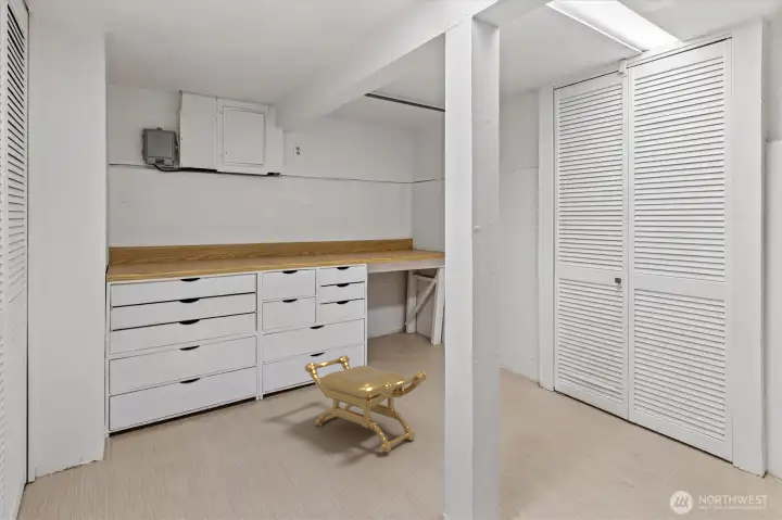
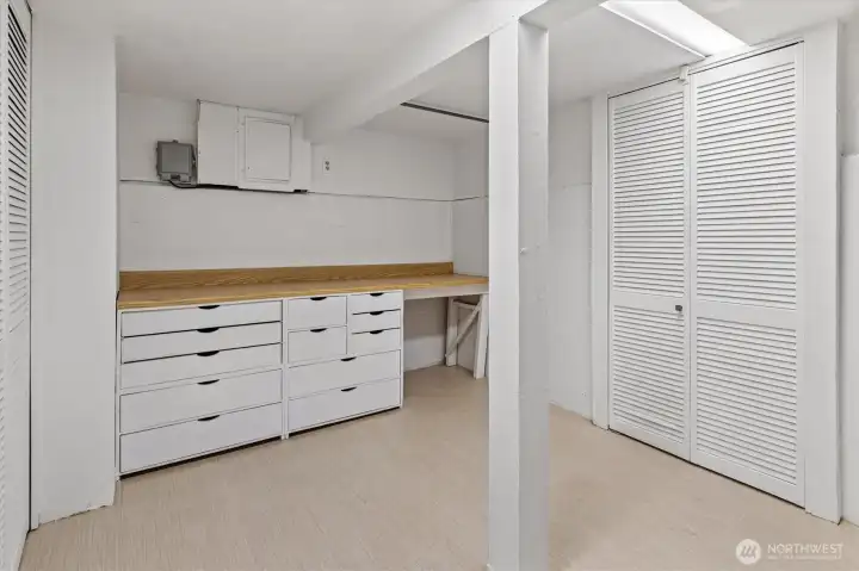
- stool [304,354,428,453]
